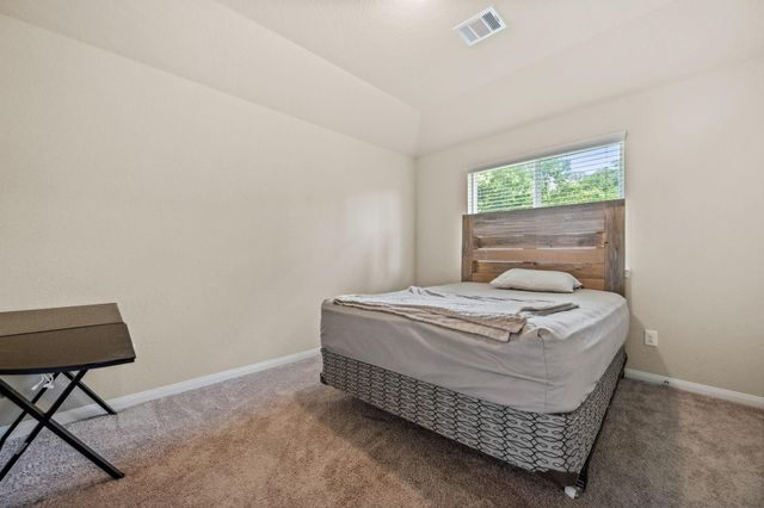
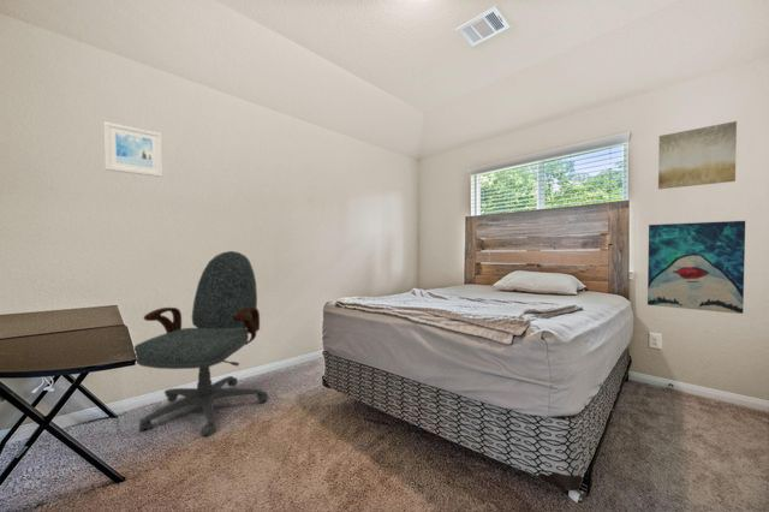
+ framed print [103,120,163,178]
+ wall art [657,120,738,190]
+ wall art [646,220,746,315]
+ office chair [133,250,269,437]
